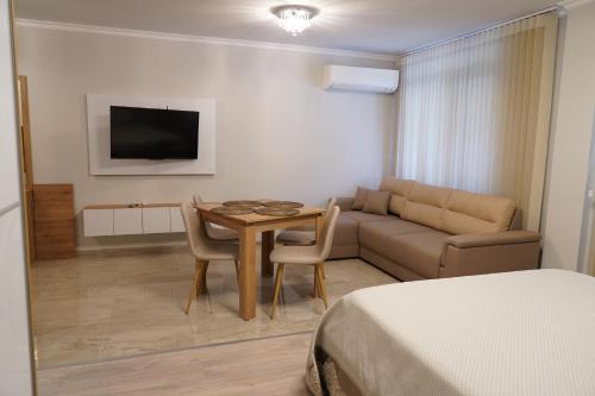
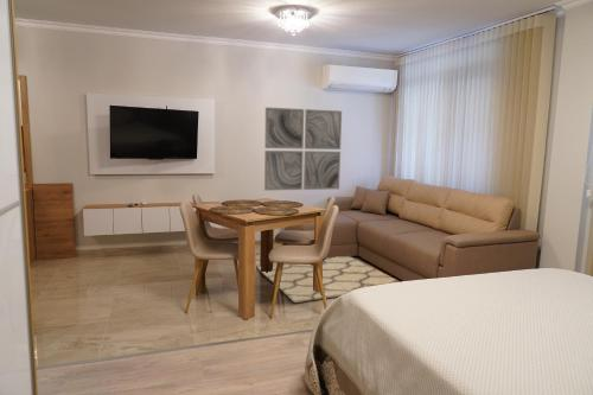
+ wall art [263,107,343,191]
+ rug [255,251,400,304]
